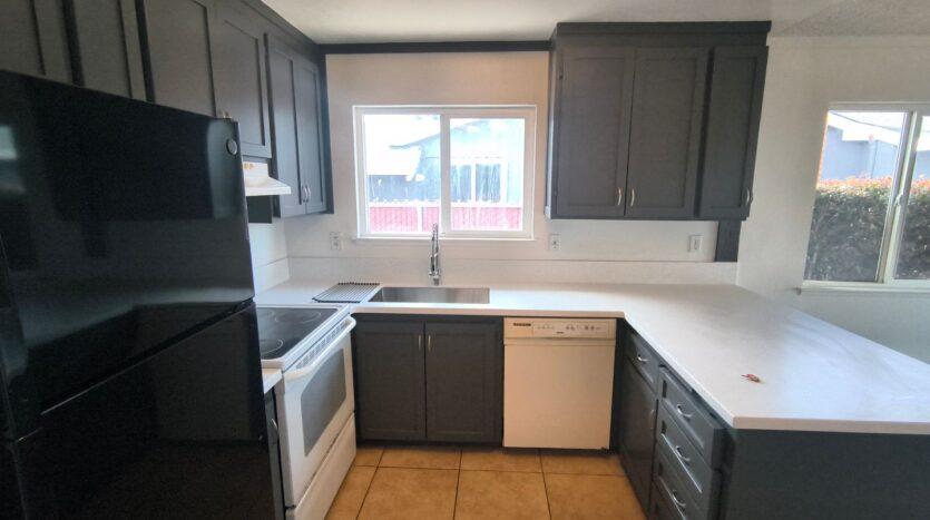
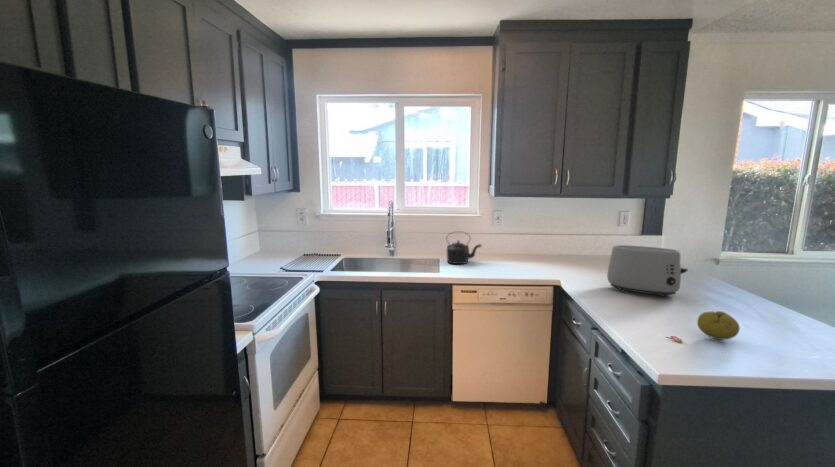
+ toaster [606,244,689,298]
+ fruit [696,310,741,341]
+ kettle [445,230,483,265]
